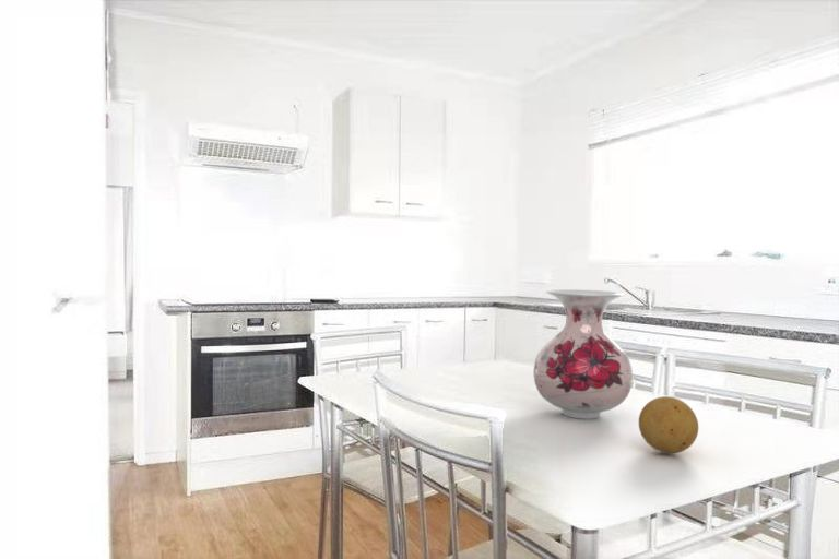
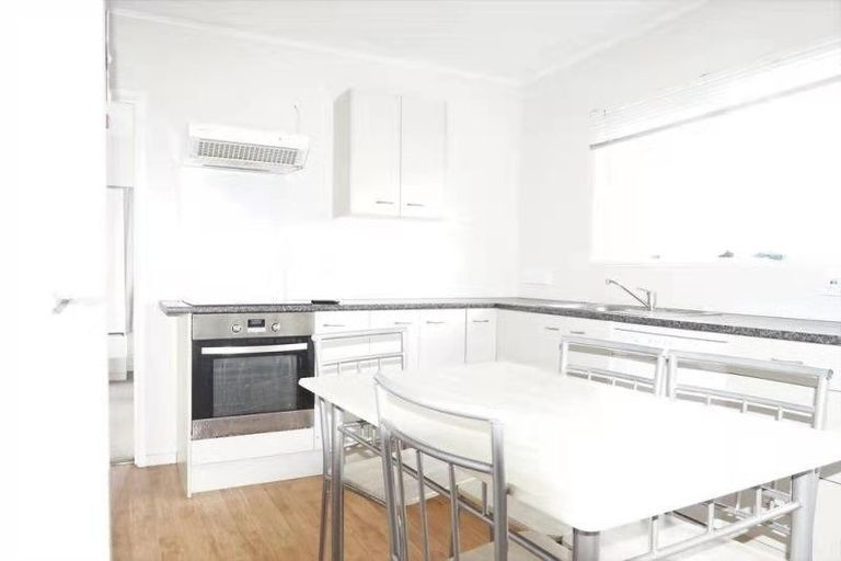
- fruit [638,395,699,454]
- vase [532,288,634,420]
